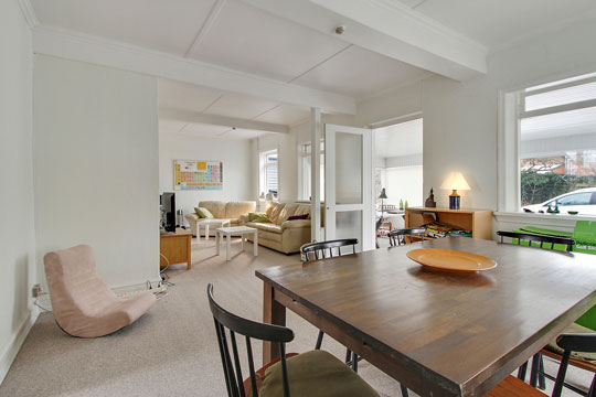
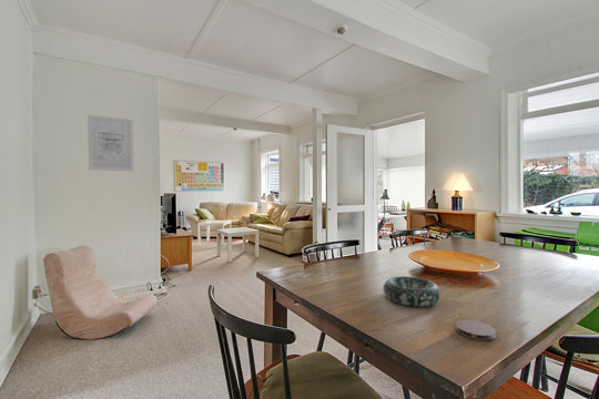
+ wall art [87,114,134,172]
+ decorative bowl [383,275,441,307]
+ coaster [455,319,497,341]
